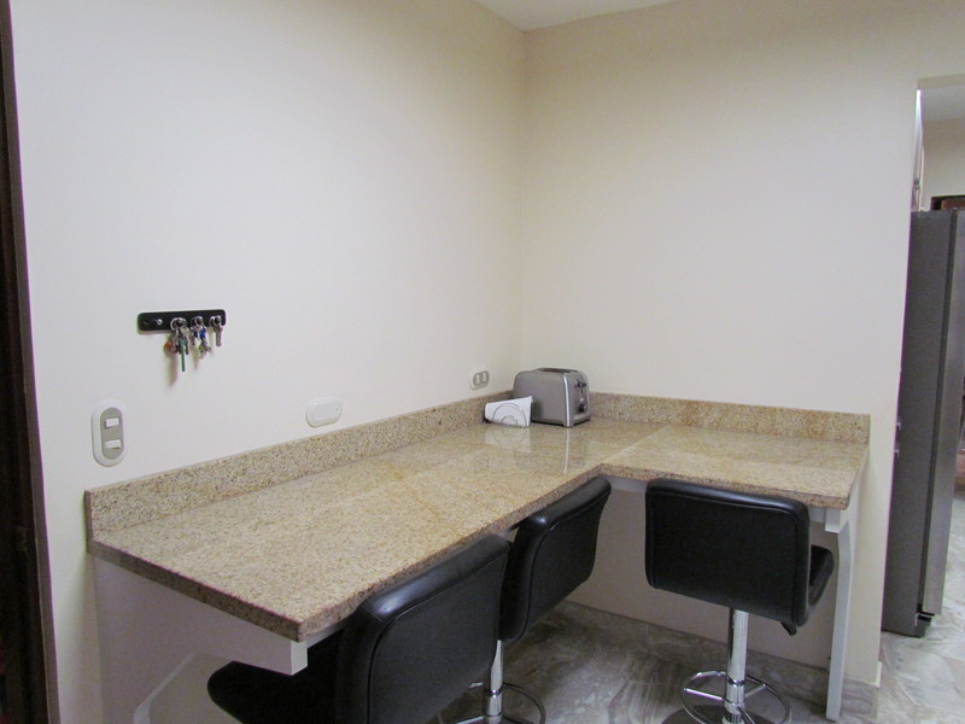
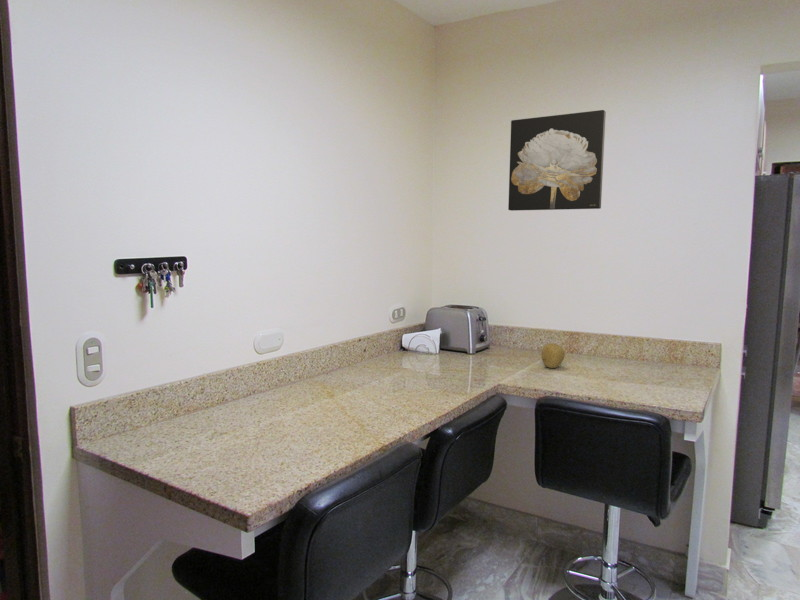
+ fruit [540,342,566,369]
+ wall art [507,109,607,212]
